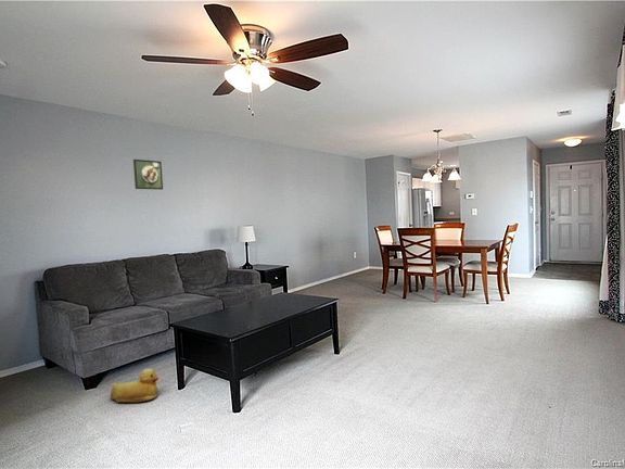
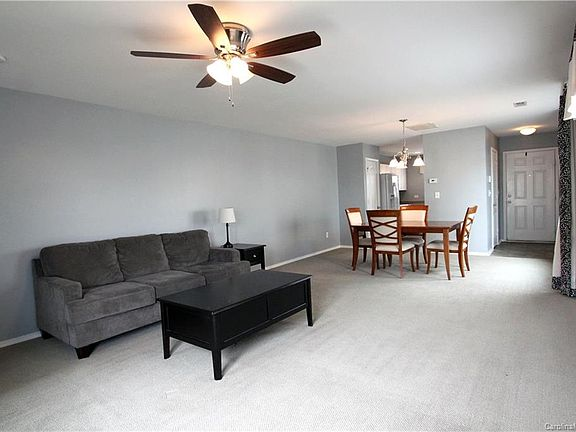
- rubber duck [109,368,161,403]
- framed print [132,159,164,191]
